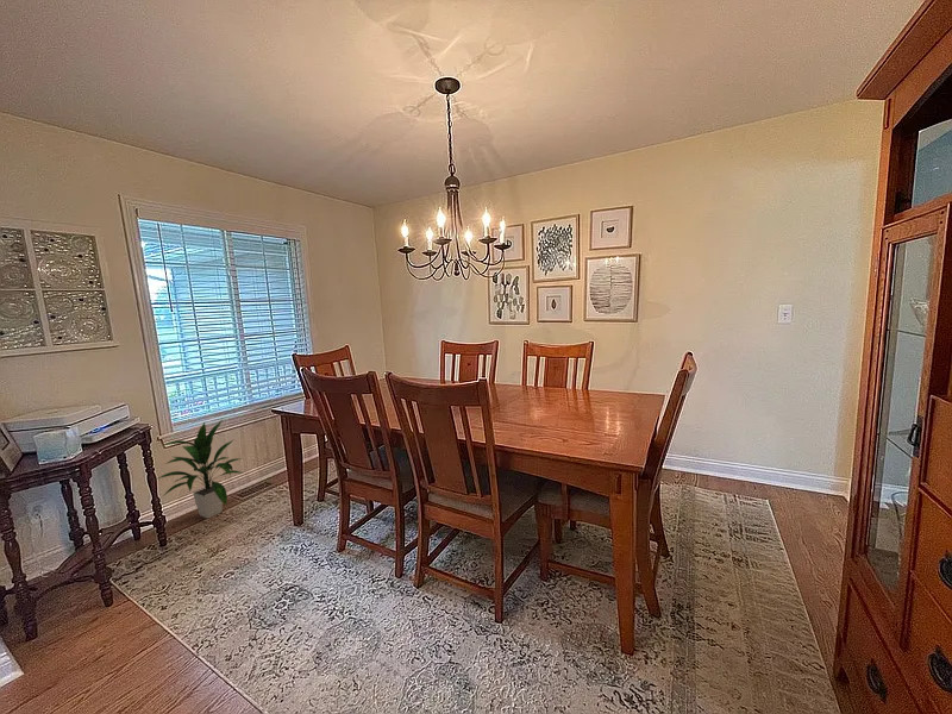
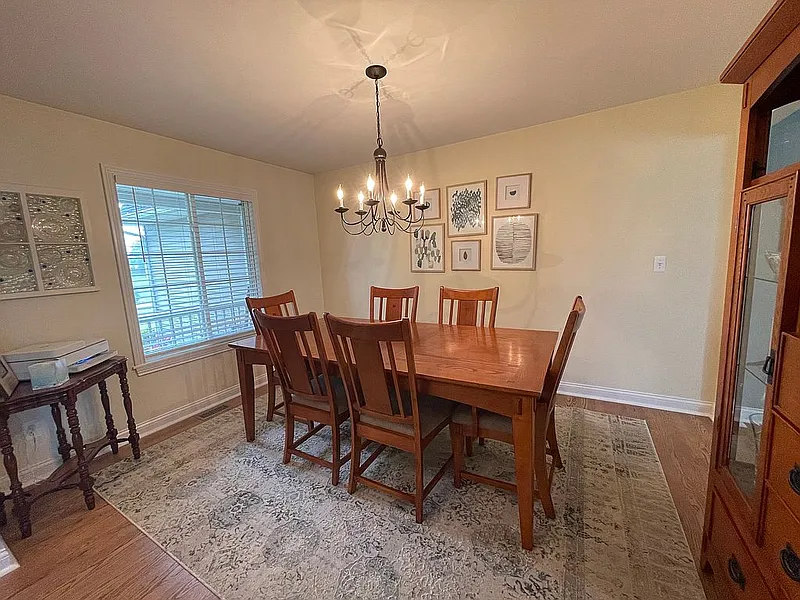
- indoor plant [155,419,244,519]
